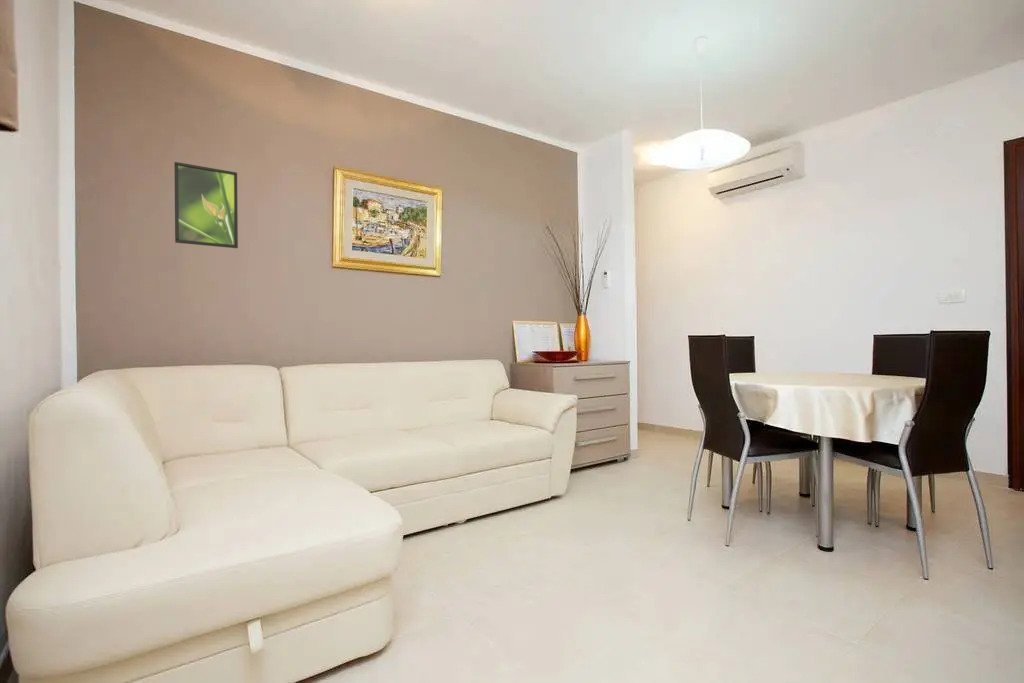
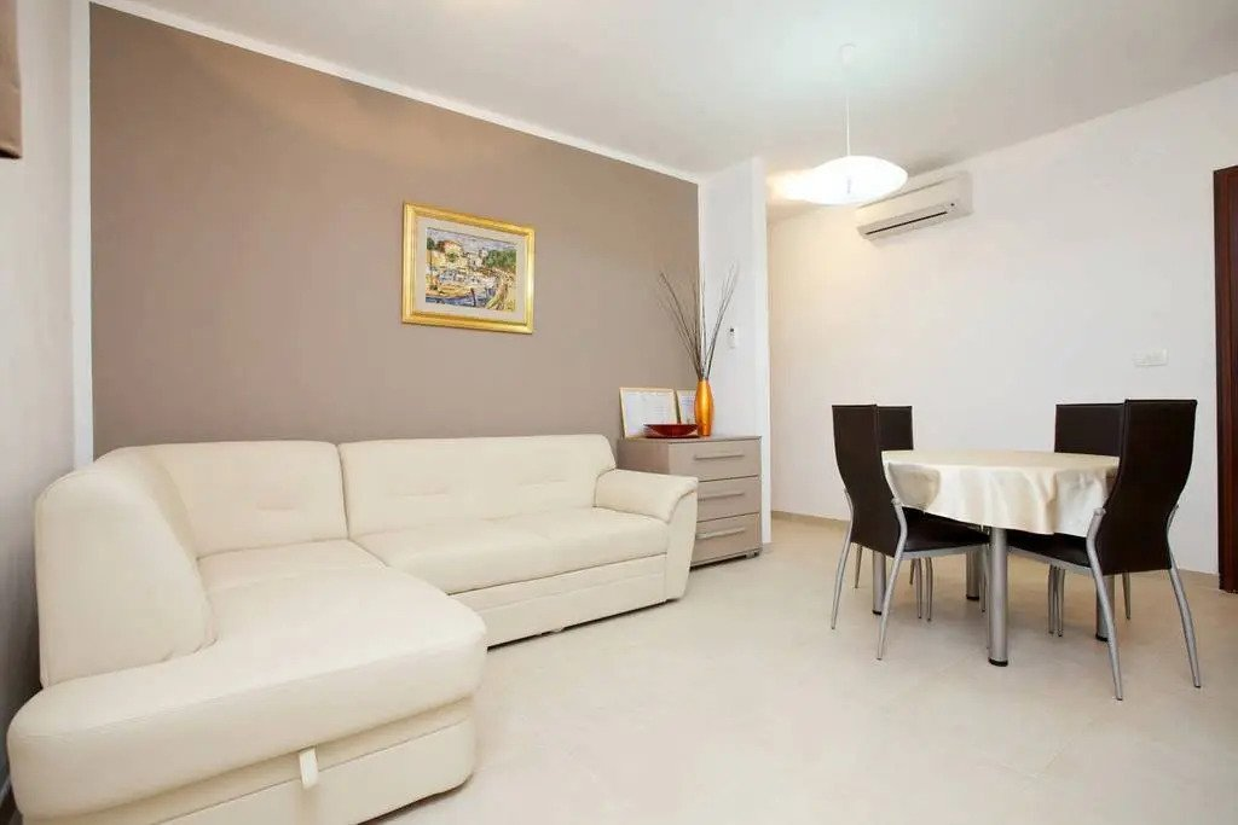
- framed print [173,161,239,249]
